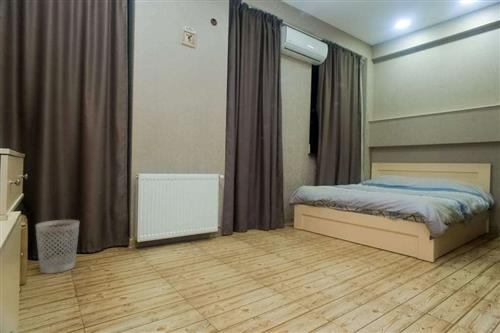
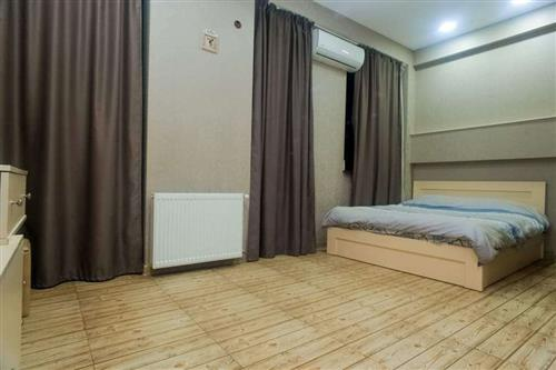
- wastebasket [35,219,80,275]
